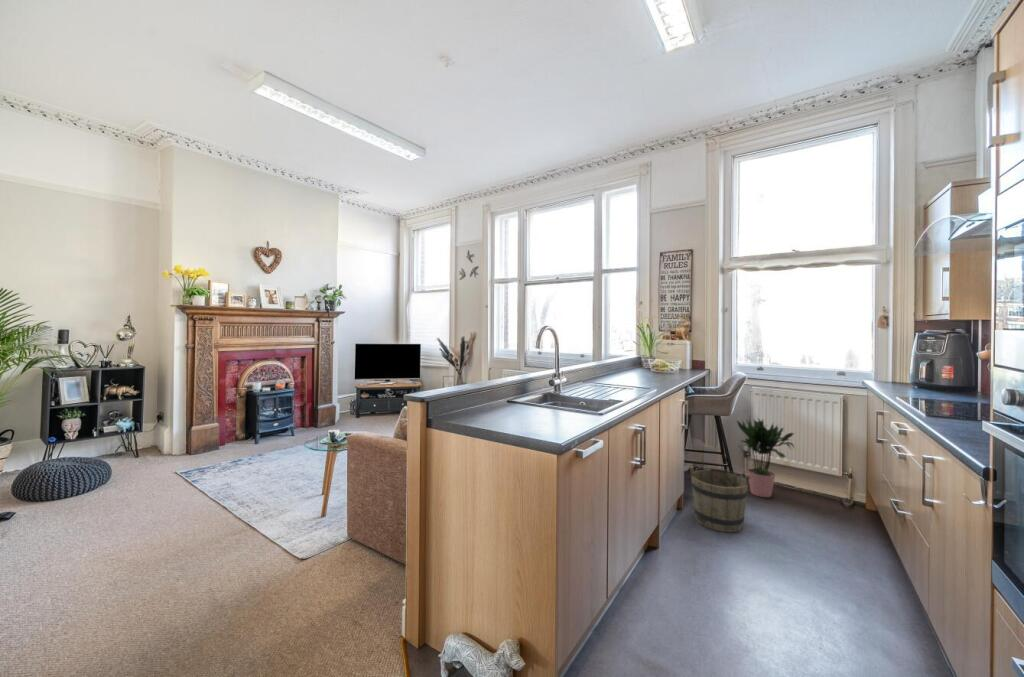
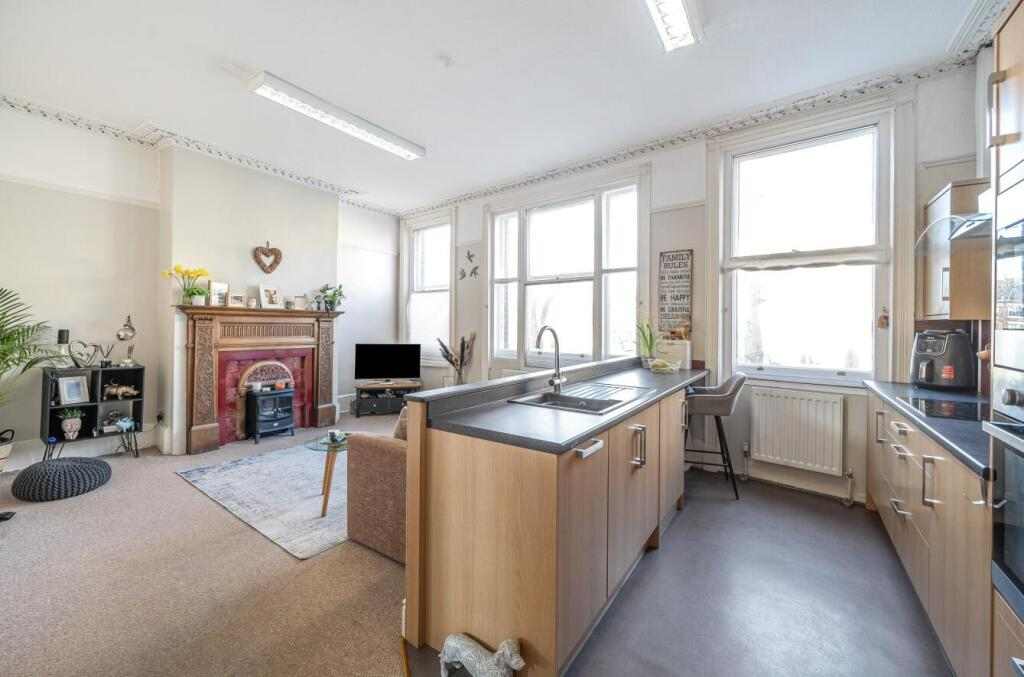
- bucket [688,464,751,533]
- potted plant [735,417,796,498]
